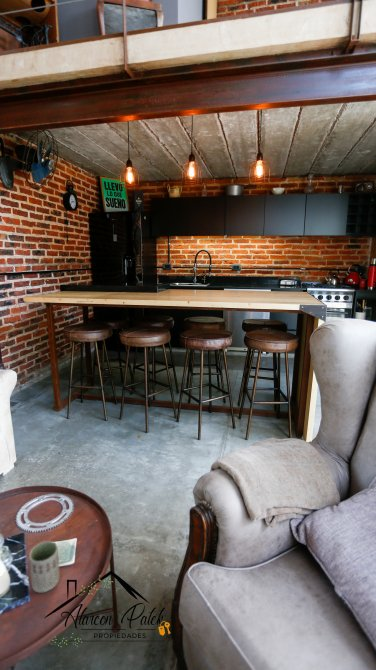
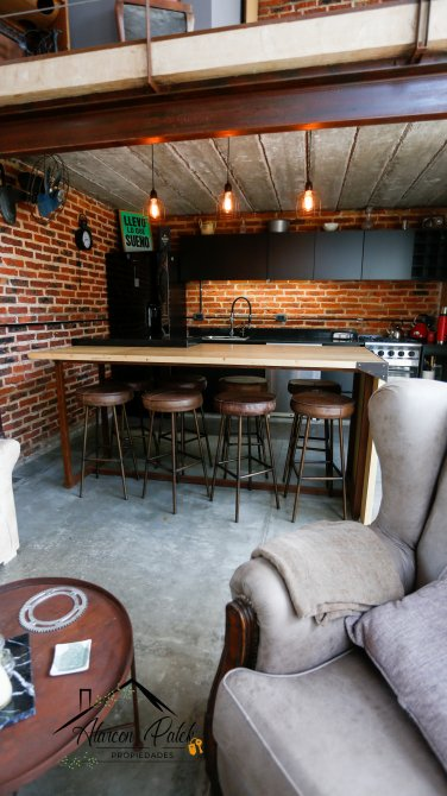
- cup [28,540,61,593]
